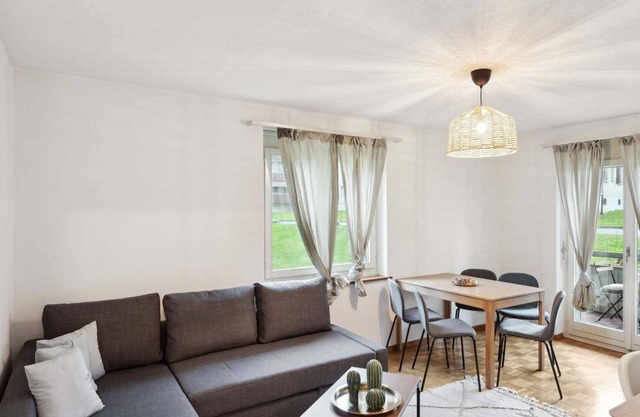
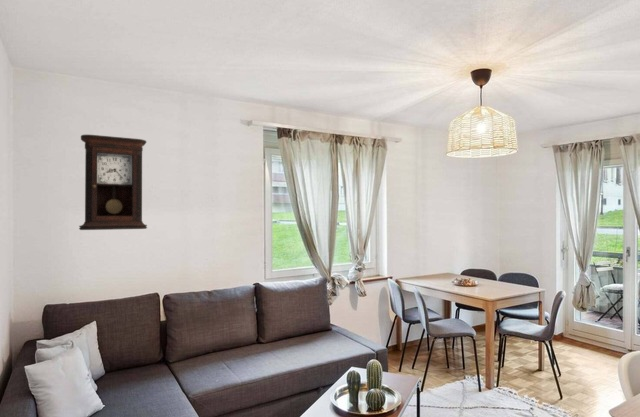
+ pendulum clock [78,134,148,231]
